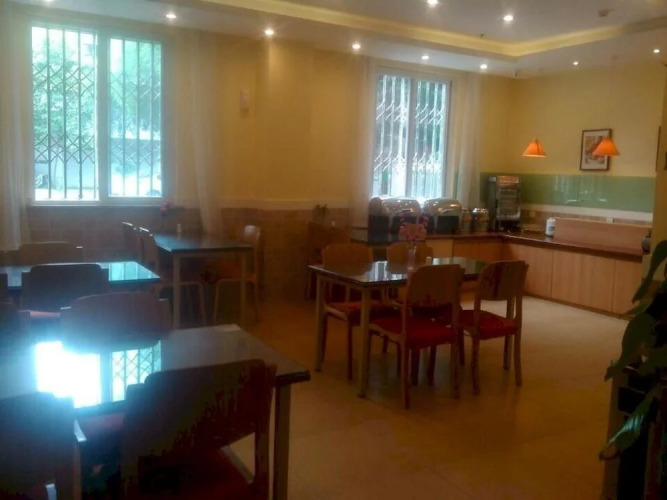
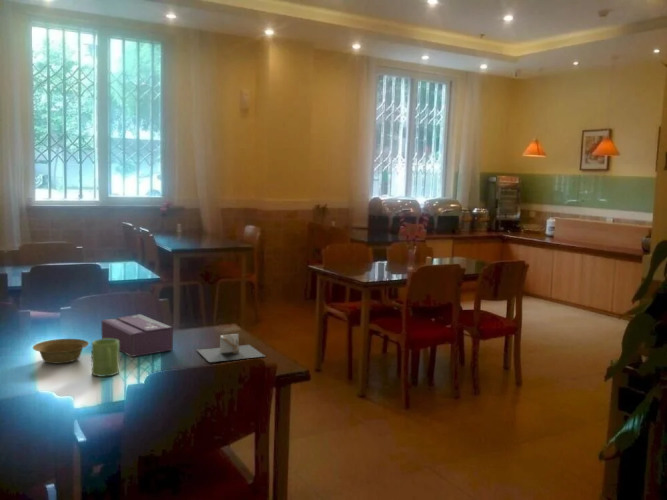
+ tissue box [101,313,174,358]
+ bowl [32,338,90,364]
+ napkin holder [196,331,265,363]
+ mug [90,338,120,378]
